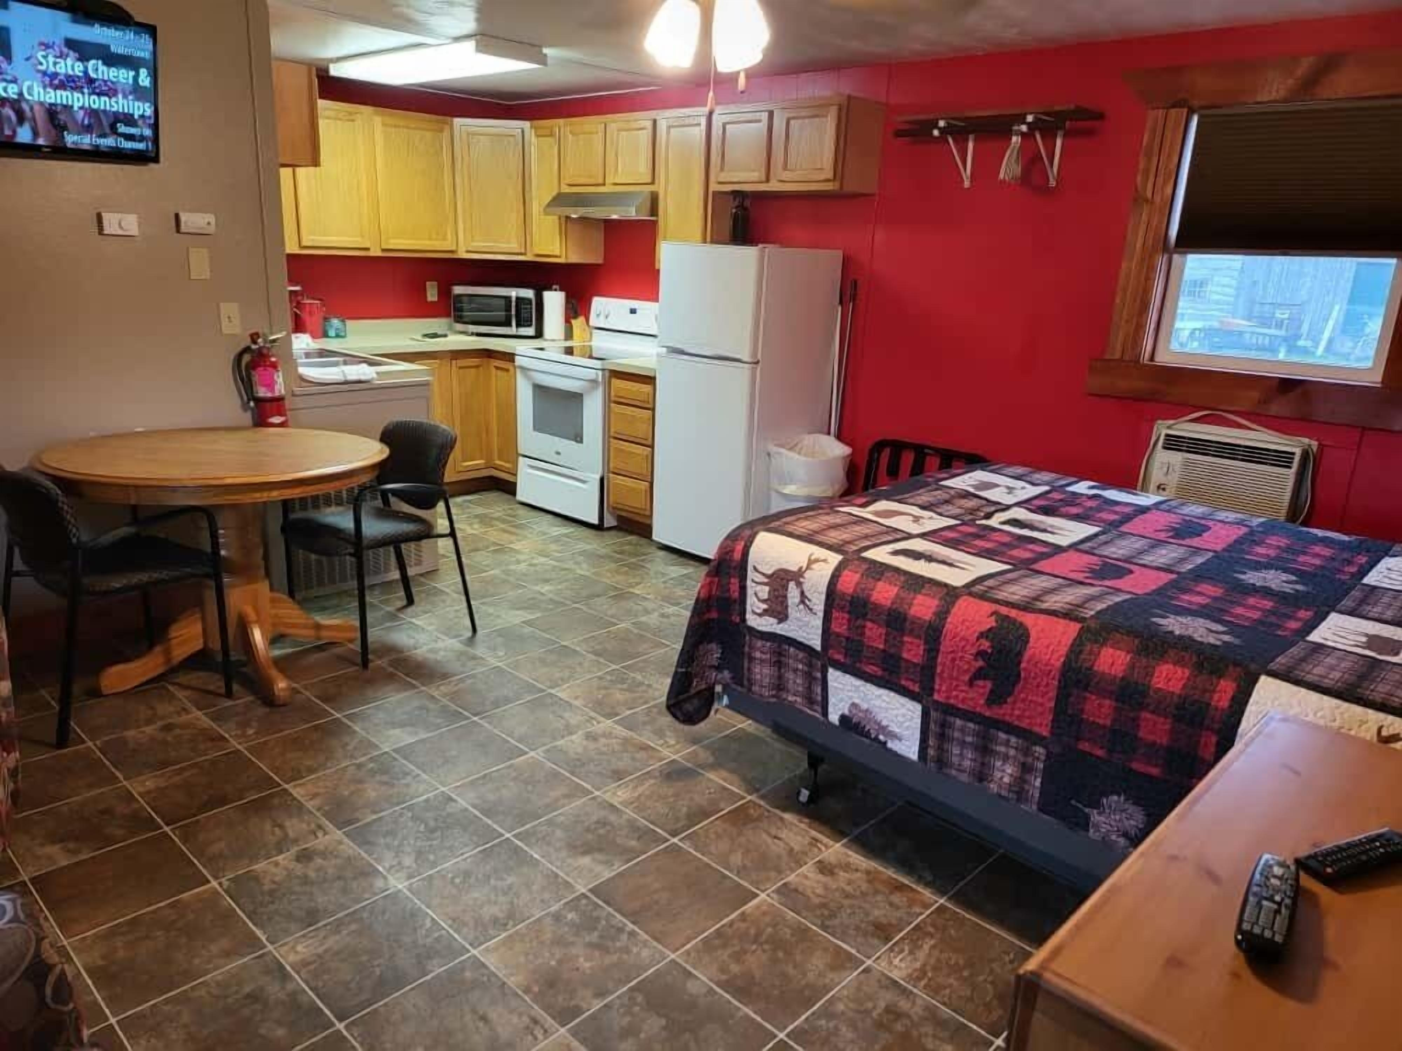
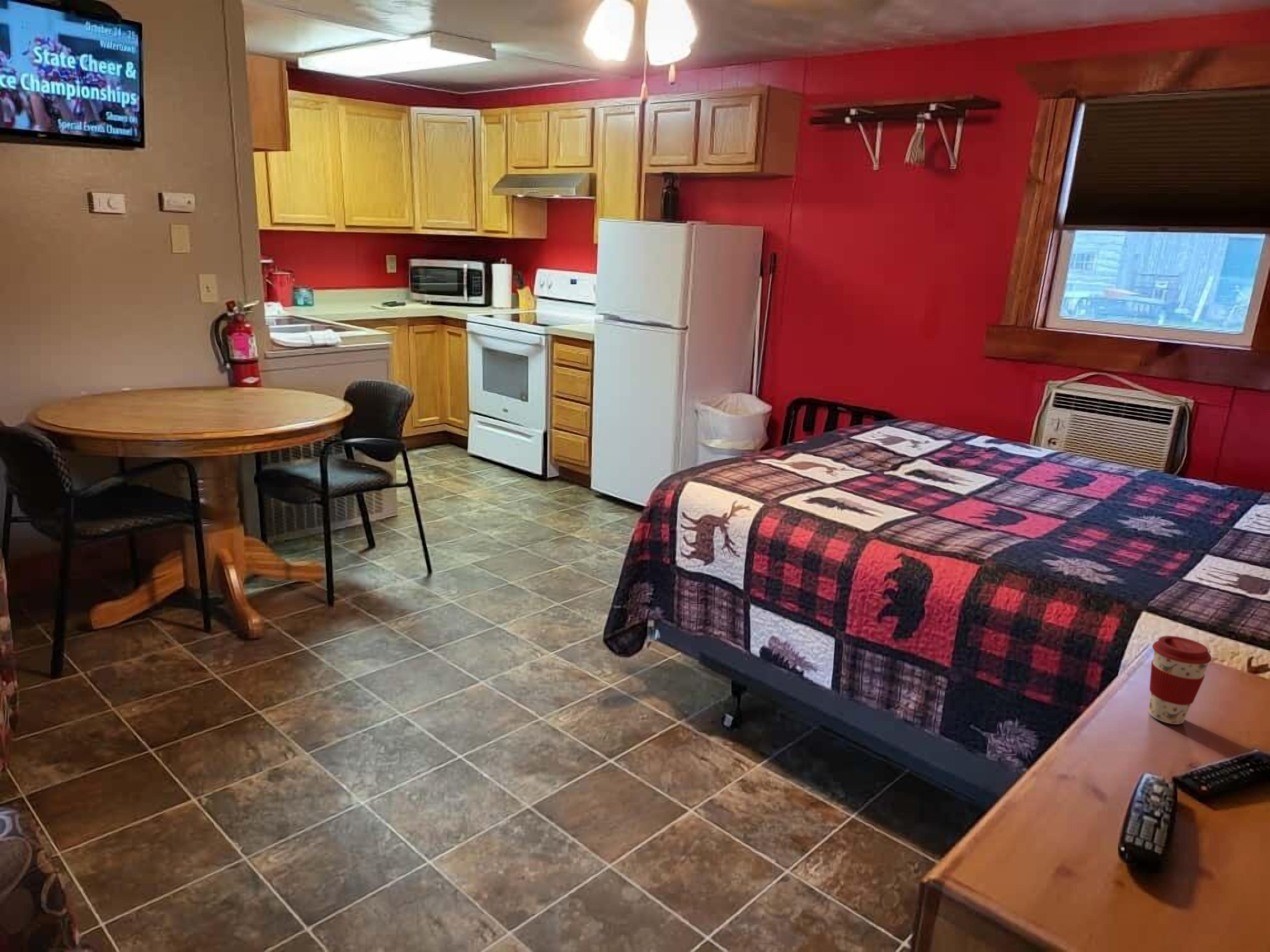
+ coffee cup [1149,635,1212,724]
